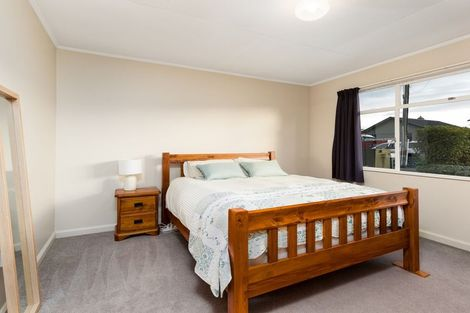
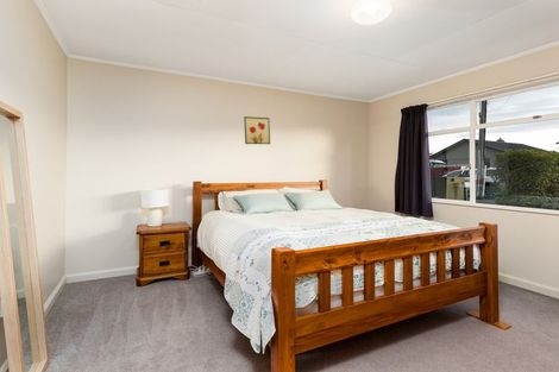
+ wall art [243,115,271,145]
